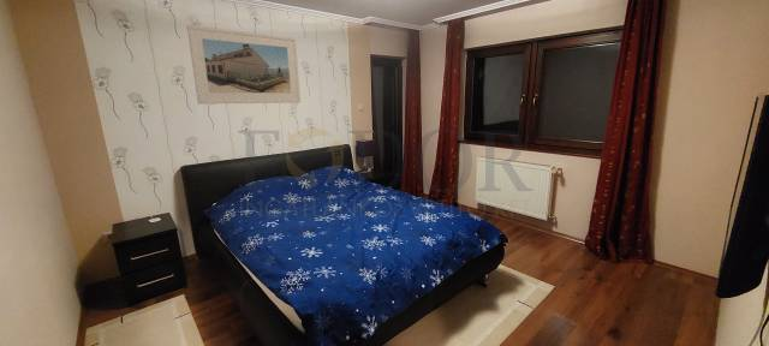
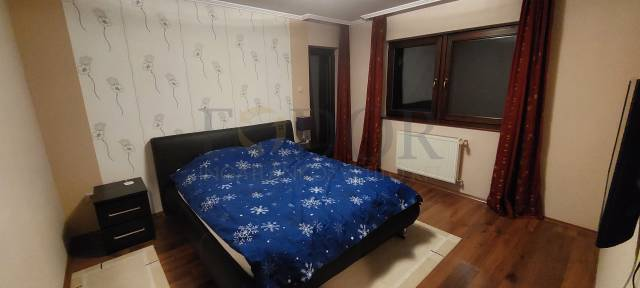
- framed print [186,24,302,105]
